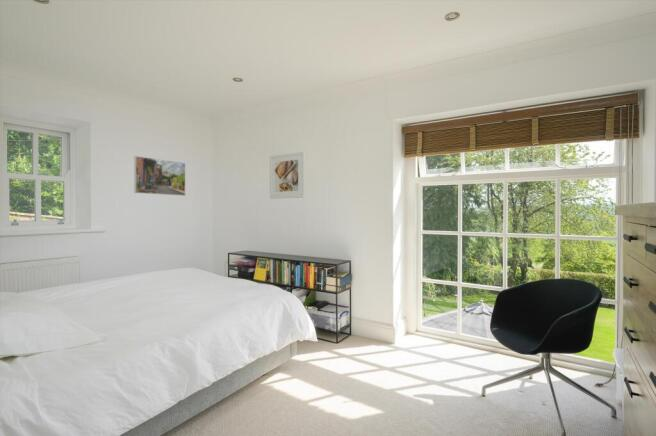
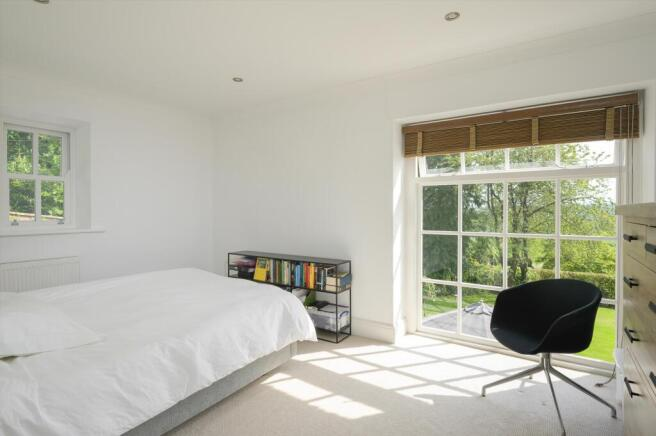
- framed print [133,155,186,197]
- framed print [269,151,306,200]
